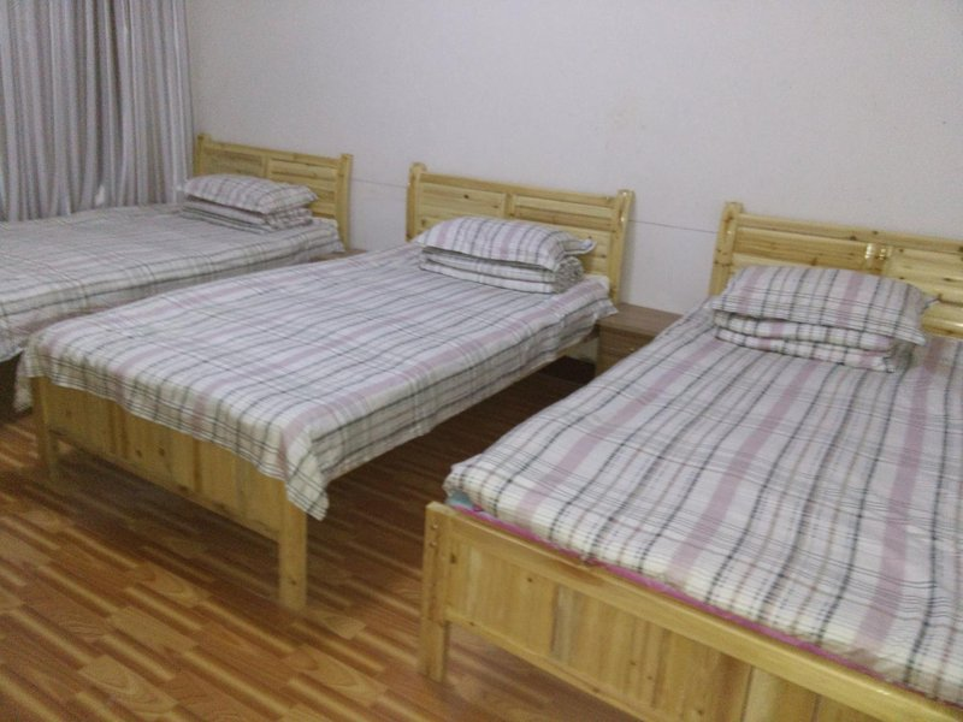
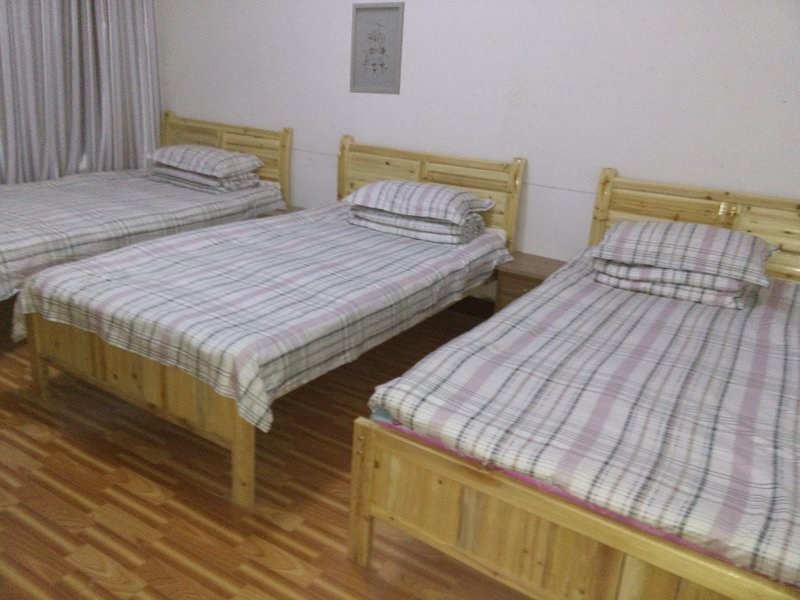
+ wall art [349,0,406,96]
